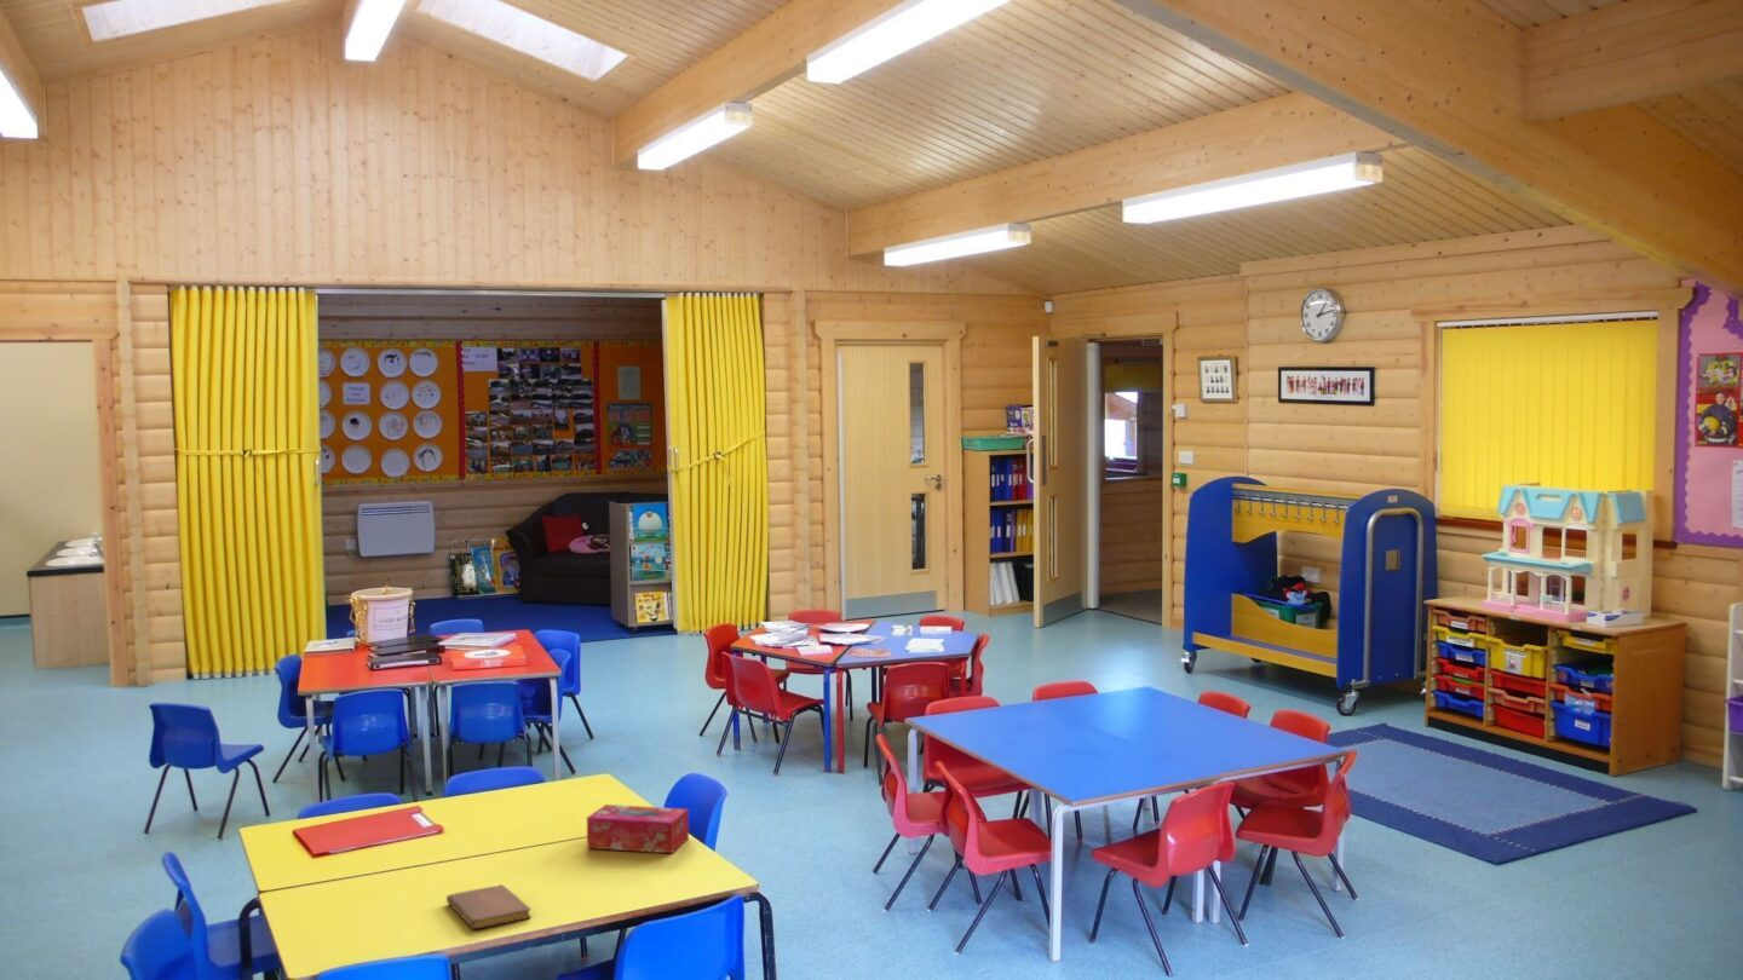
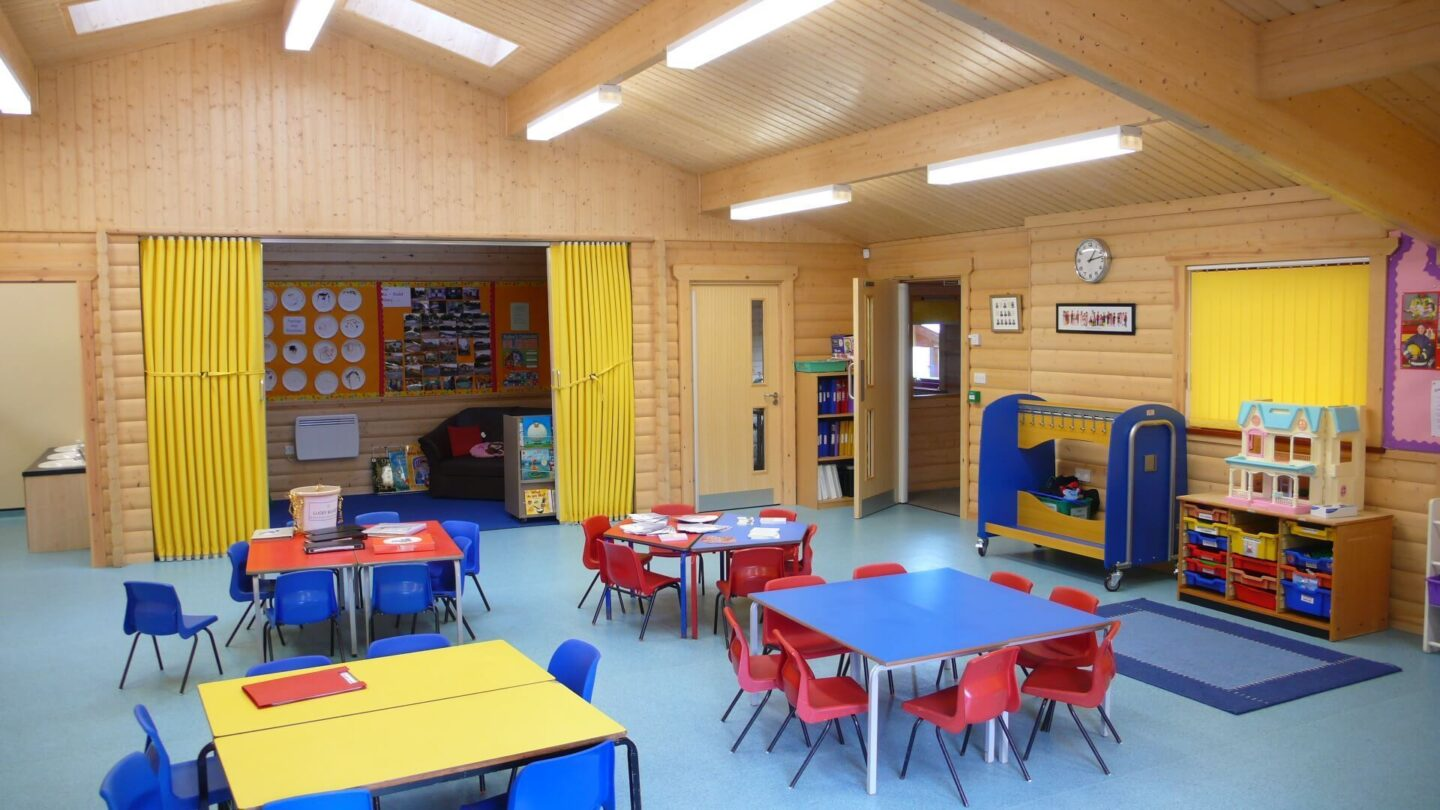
- notebook [445,884,533,930]
- tissue box [586,803,690,854]
